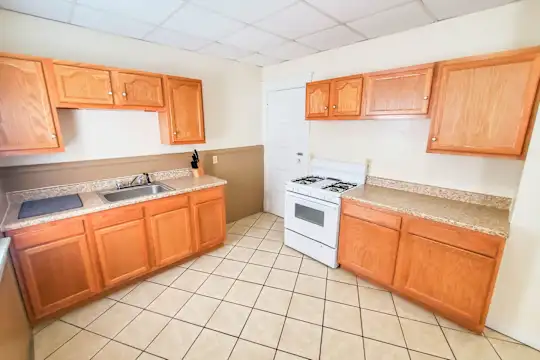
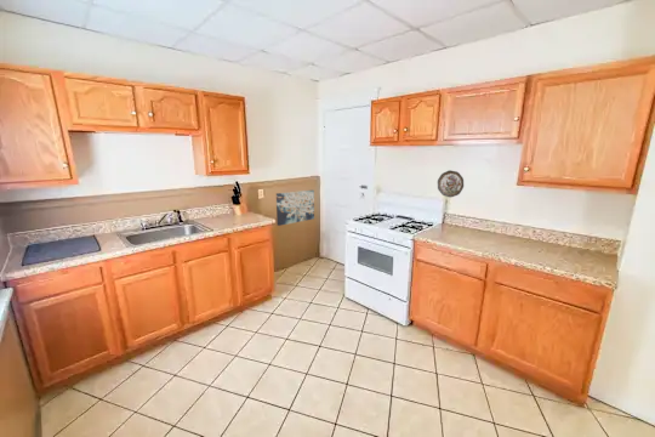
+ wall art [275,189,315,227]
+ decorative plate [437,169,465,198]
